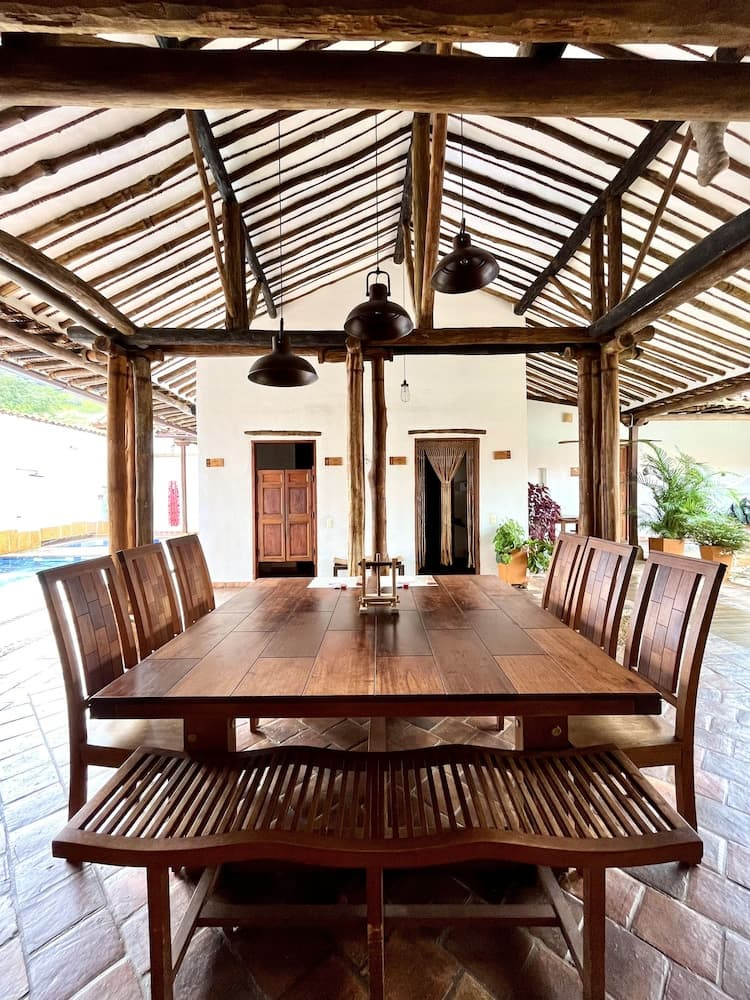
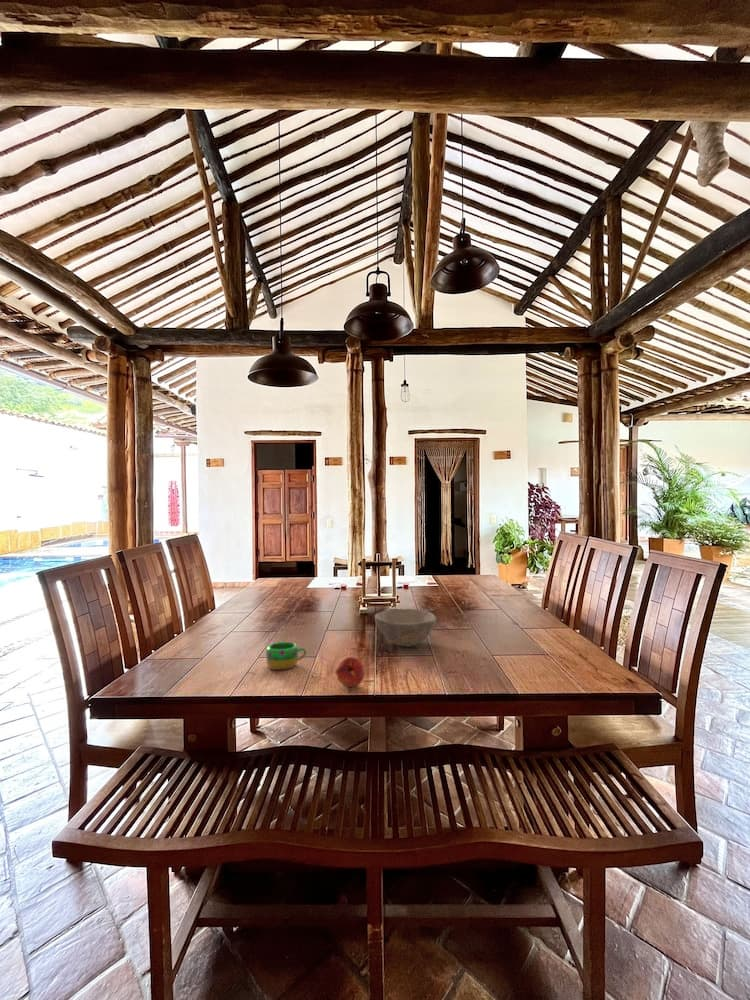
+ bowl [374,607,437,648]
+ mug [265,641,307,671]
+ fruit [335,655,366,688]
